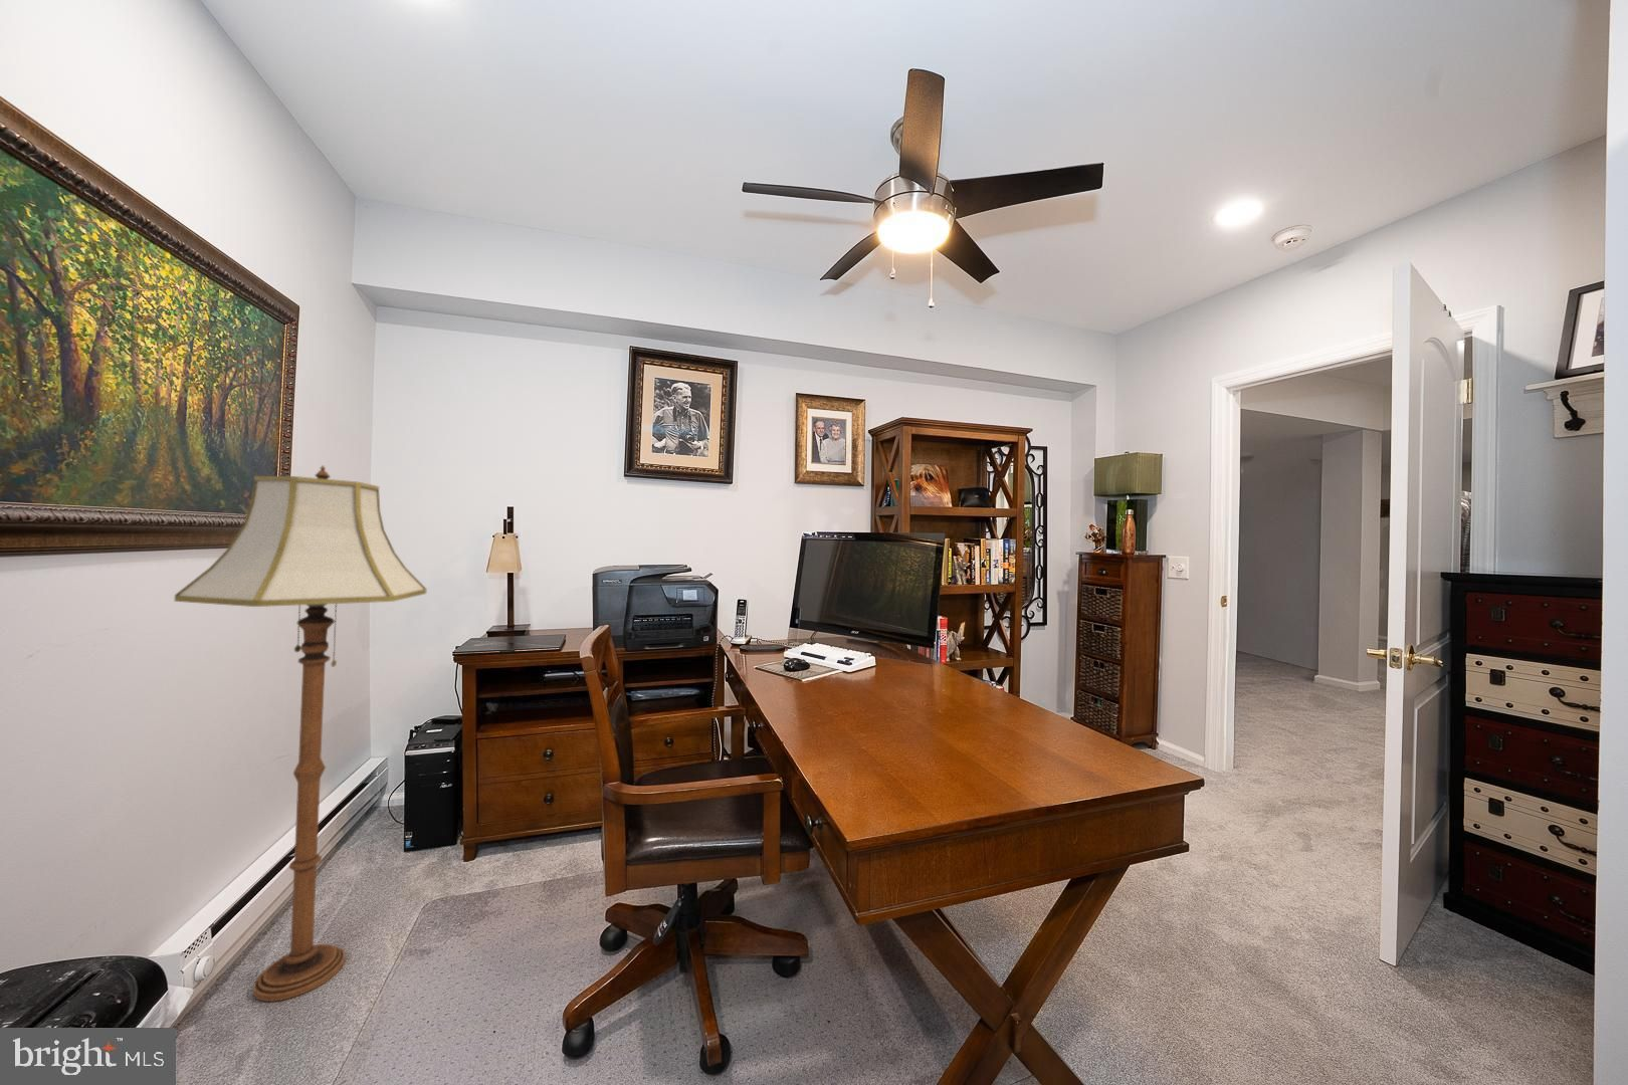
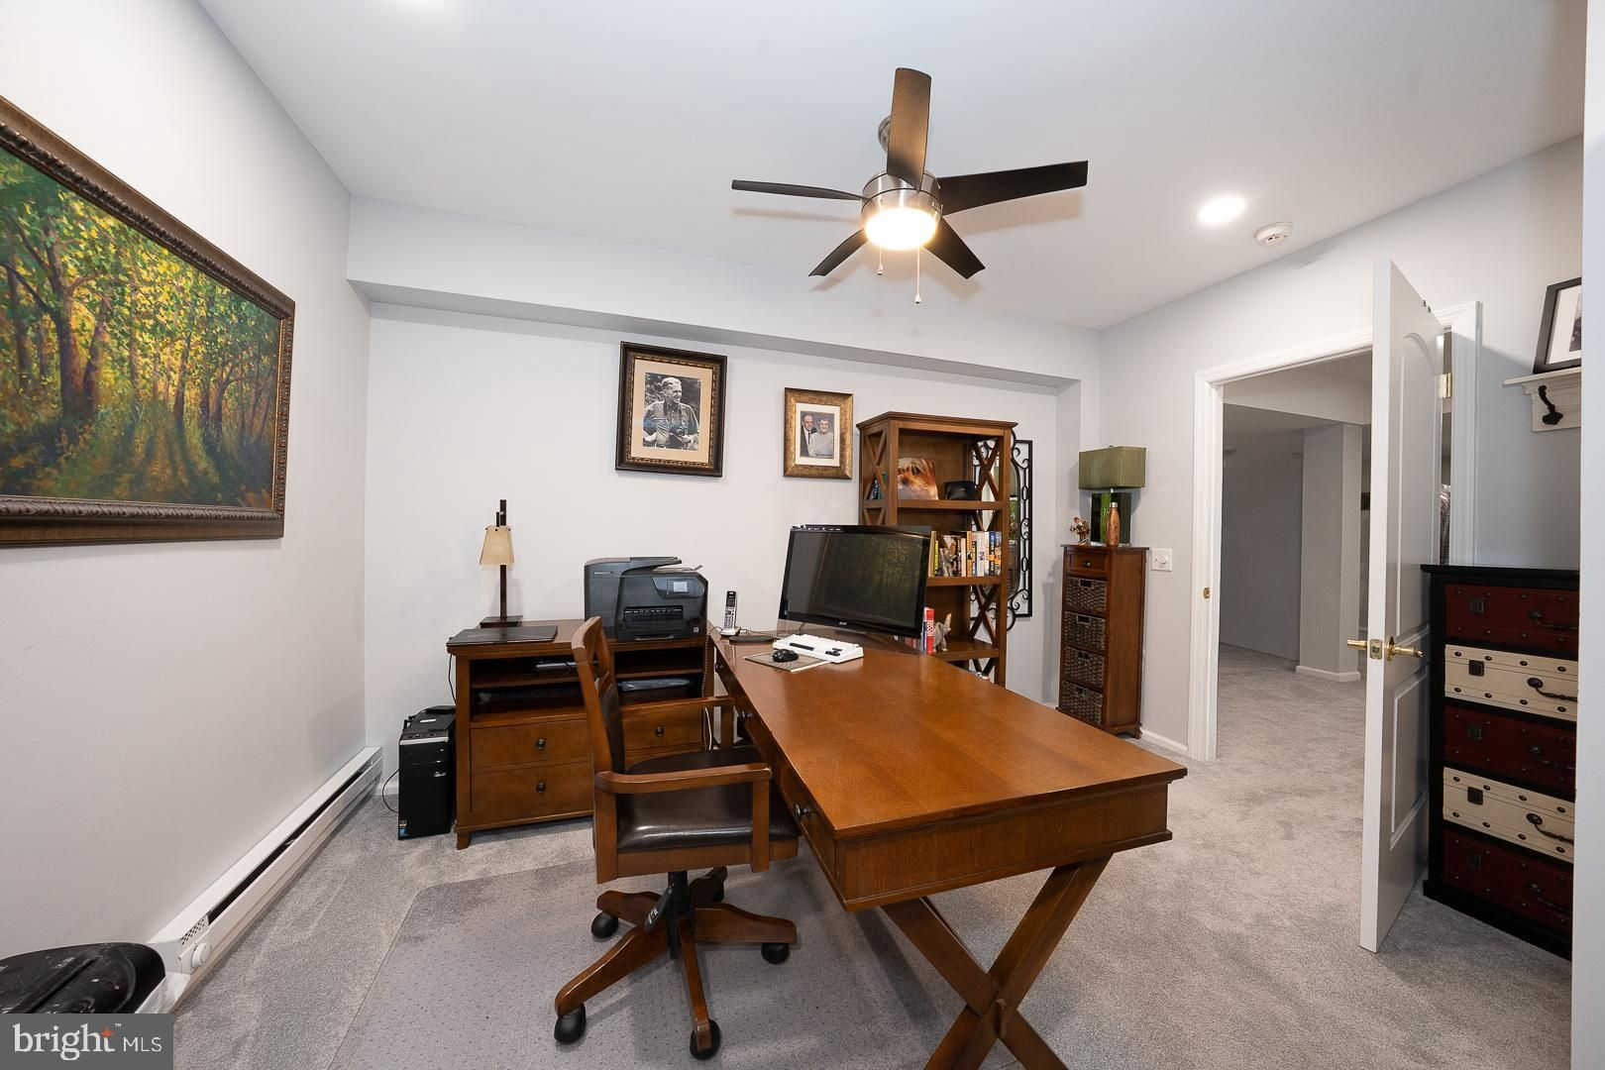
- floor lamp [174,464,428,1003]
